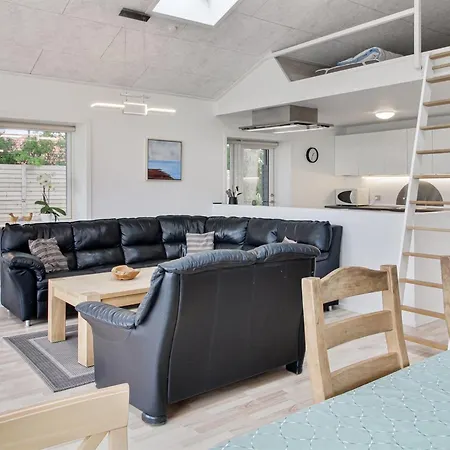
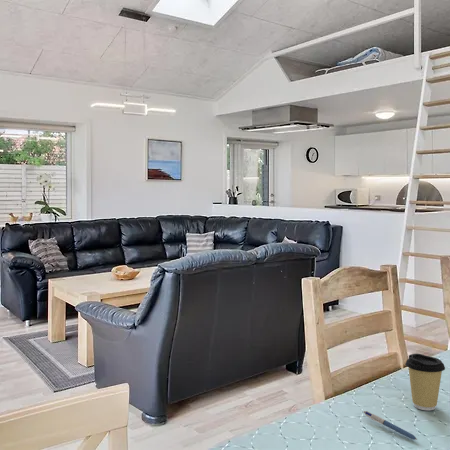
+ pen [363,410,418,441]
+ coffee cup [404,353,446,411]
